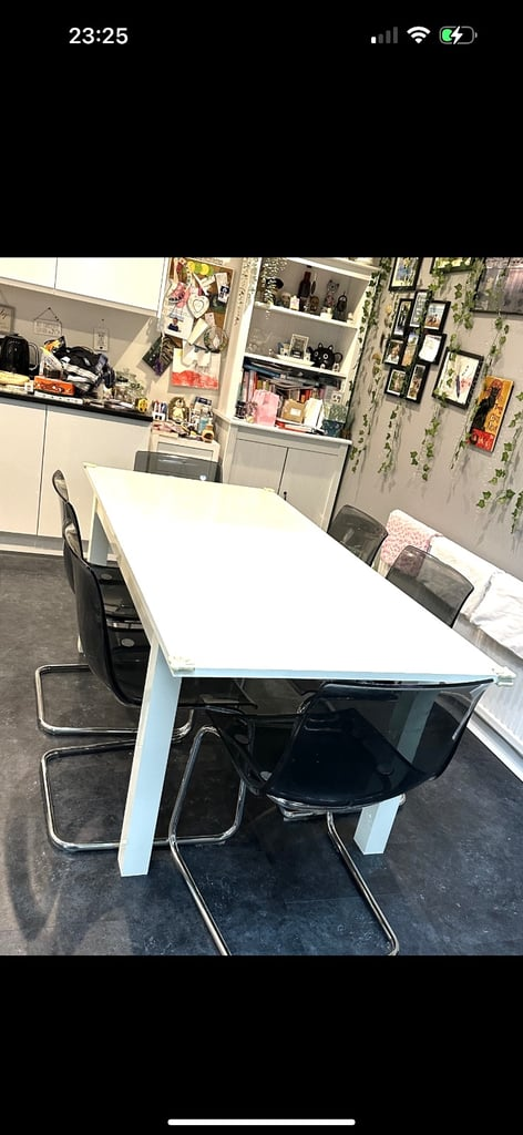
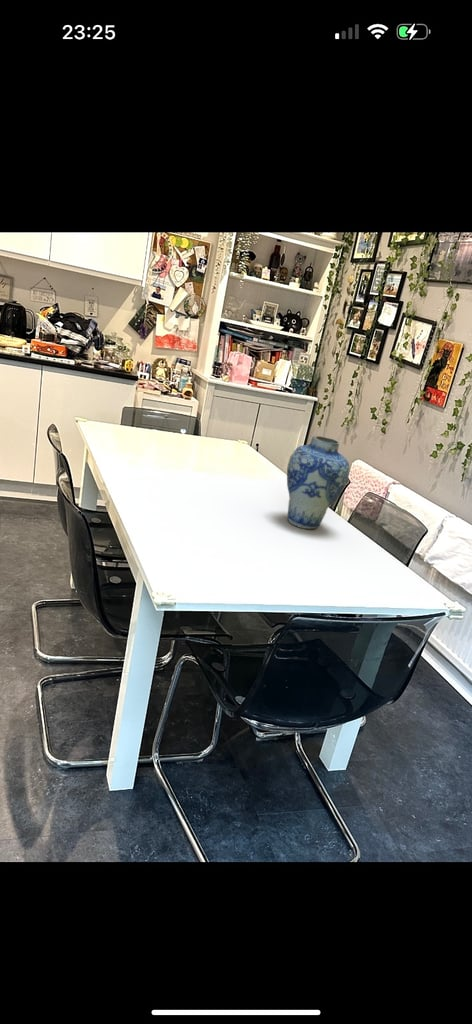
+ vase [286,435,350,530]
